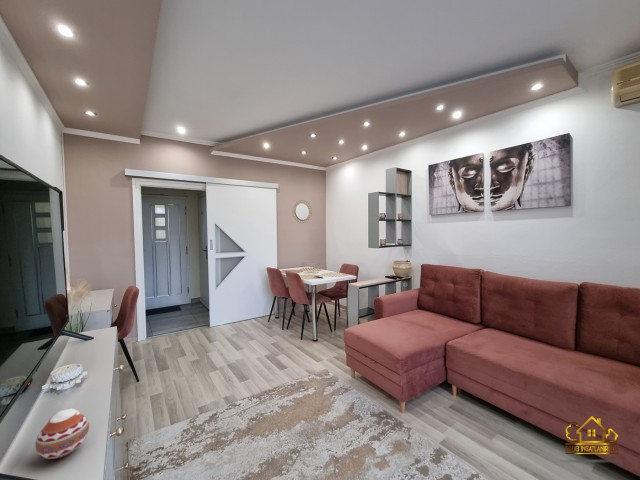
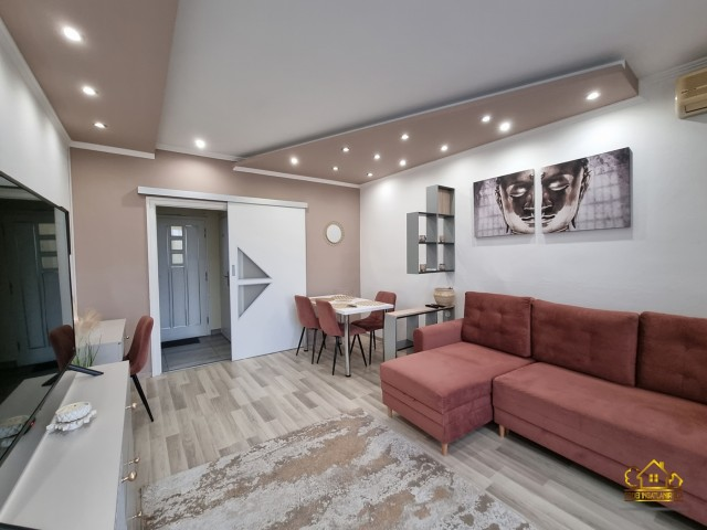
- decorative ball [34,408,90,460]
